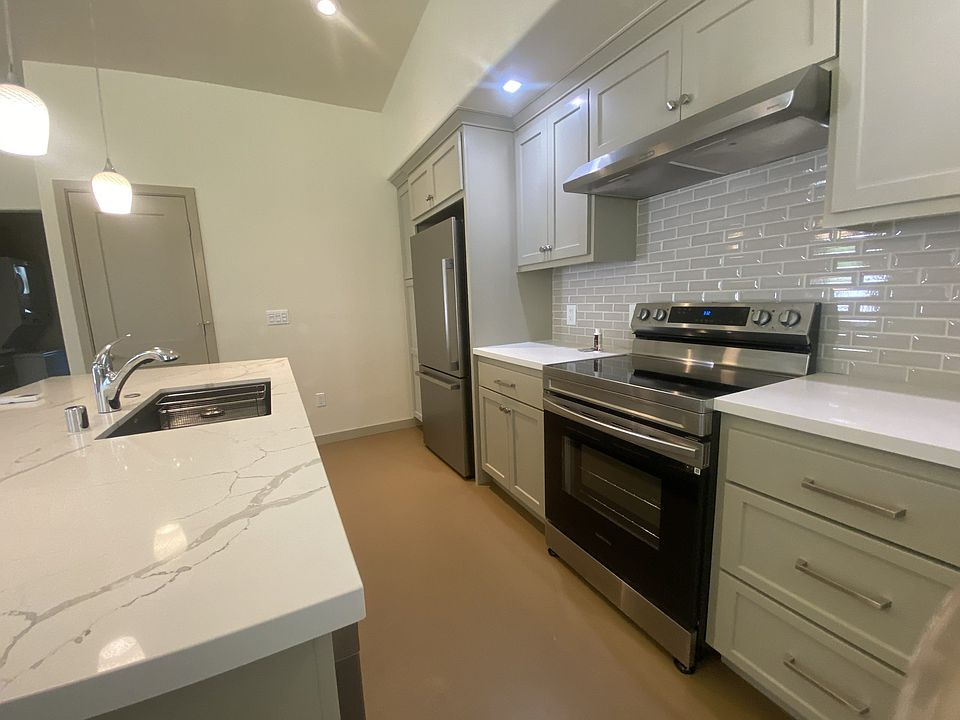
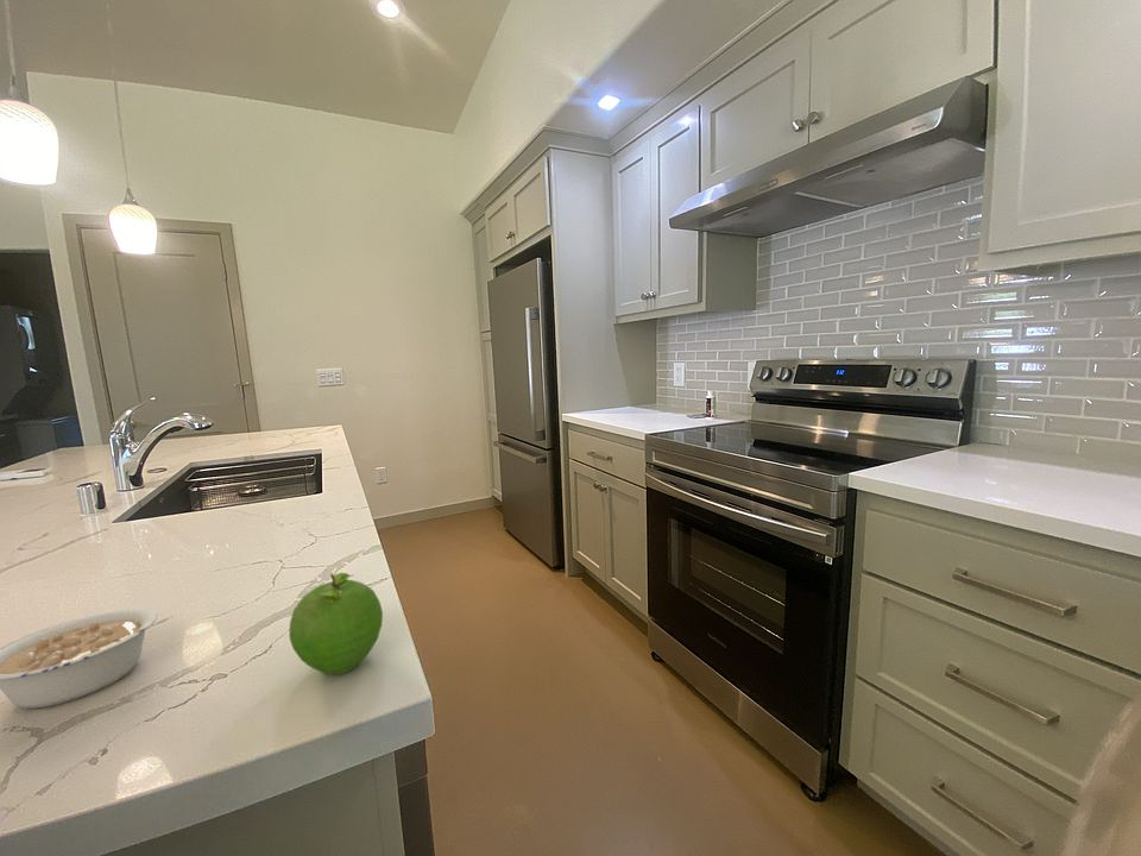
+ legume [0,606,174,710]
+ fruit [288,572,384,676]
